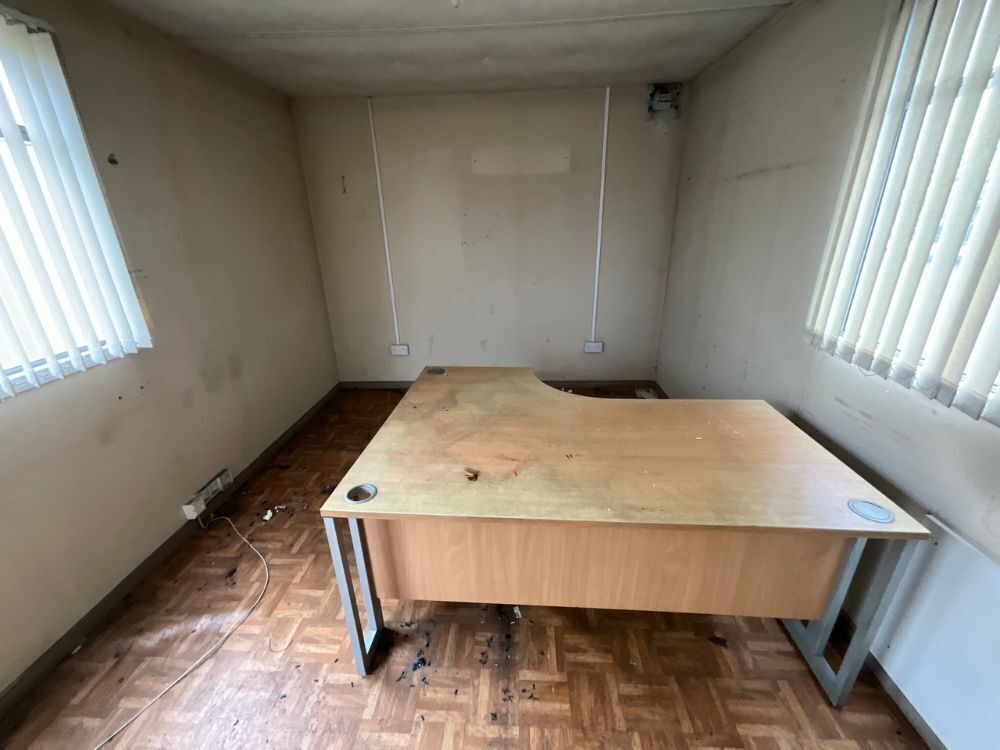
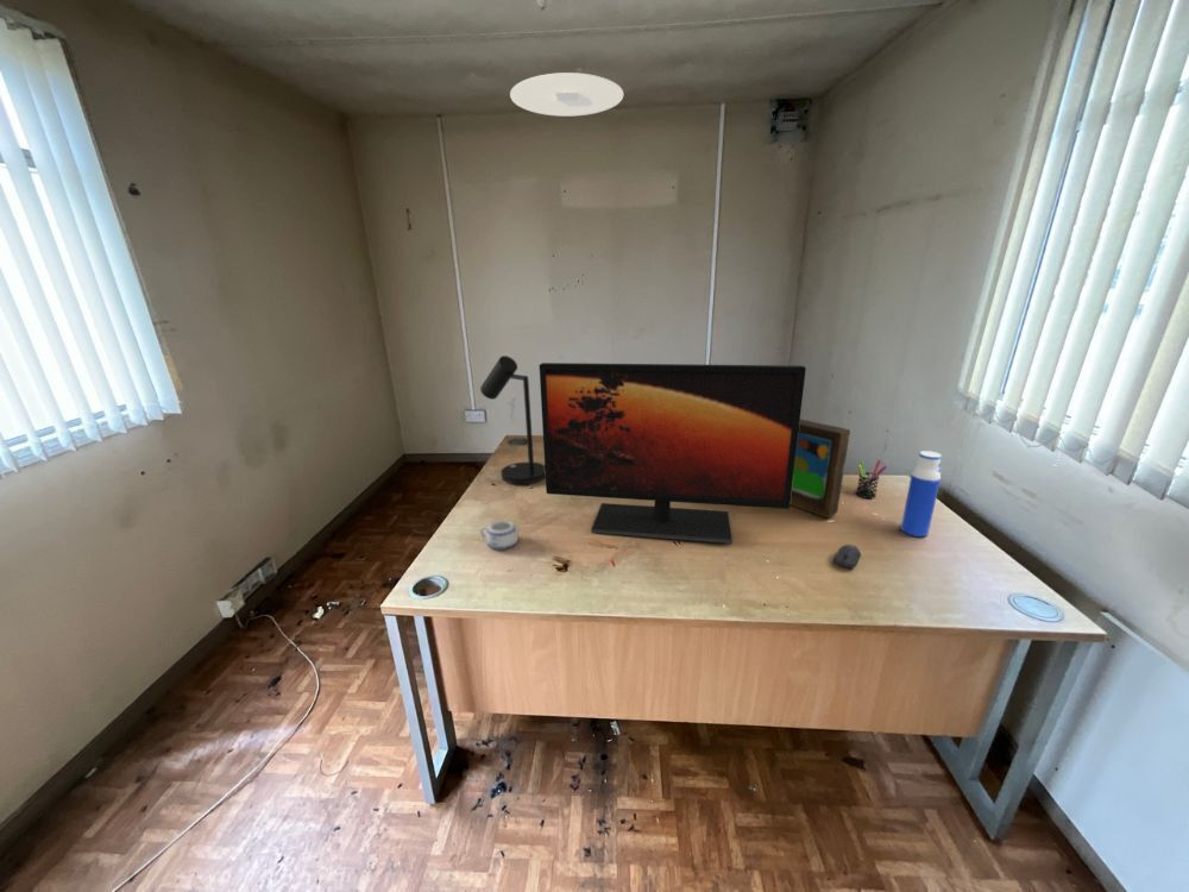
+ water bottle [900,450,943,538]
+ computer mouse [832,544,862,569]
+ picture frame [789,419,851,519]
+ pen holder [855,459,888,500]
+ mug [478,519,520,551]
+ ceiling light [509,71,624,118]
+ monitor [539,362,807,545]
+ desk lamp [479,354,546,485]
